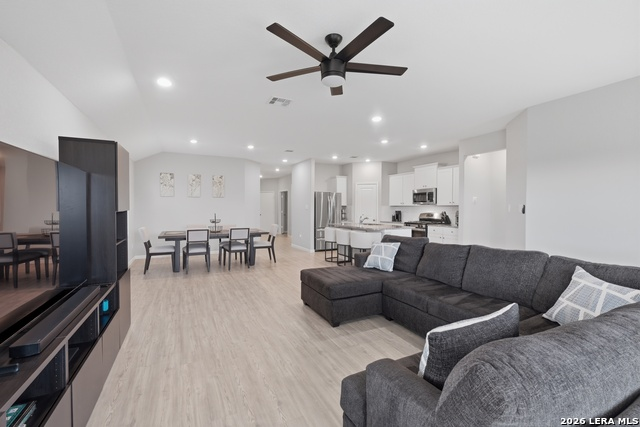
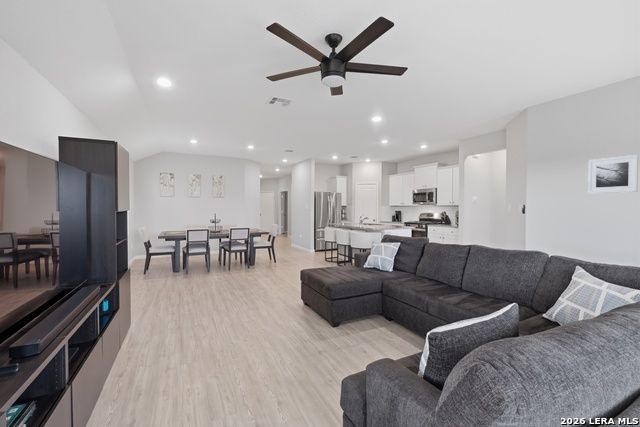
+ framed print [587,154,639,195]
